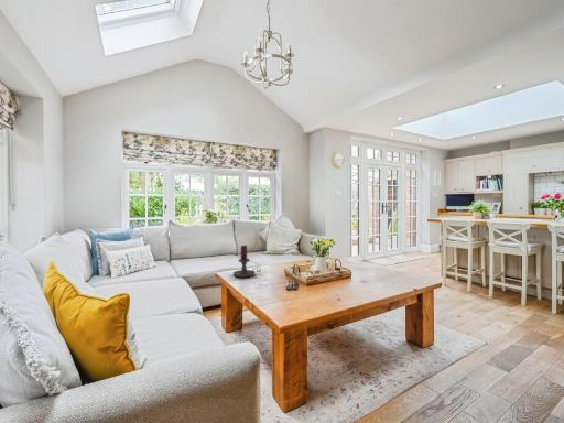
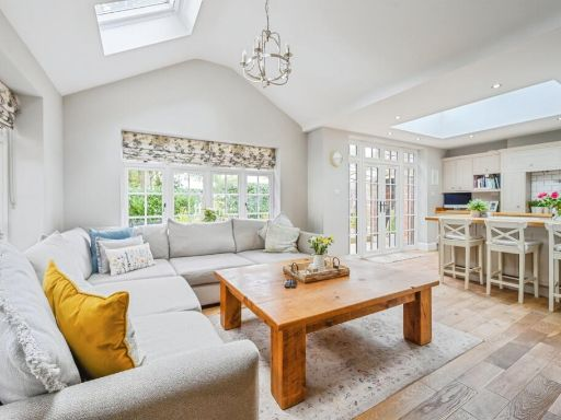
- candle holder [232,243,262,279]
